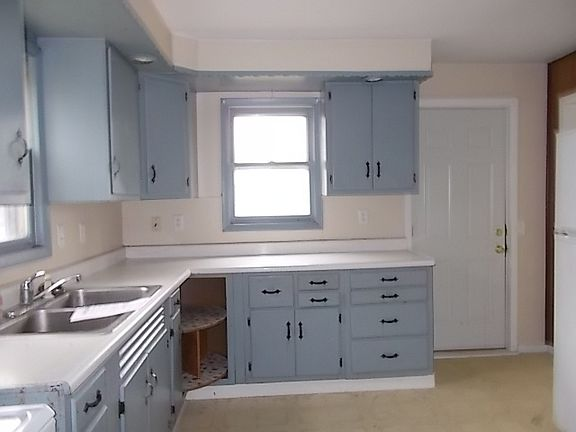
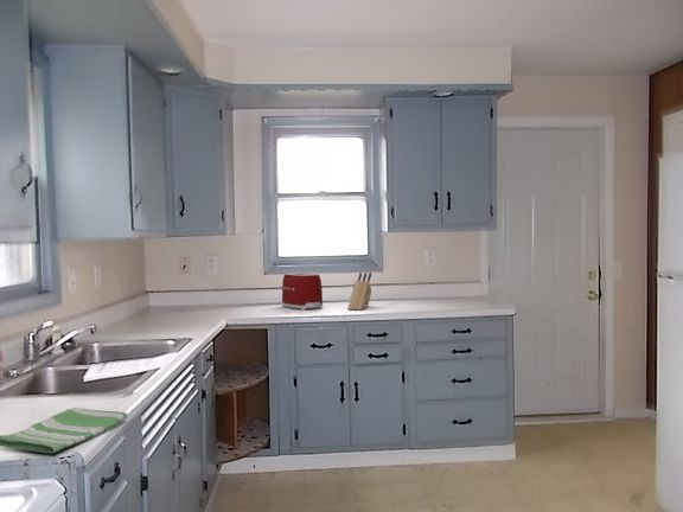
+ toaster [281,271,324,311]
+ dish towel [0,407,129,454]
+ knife block [346,271,372,312]
